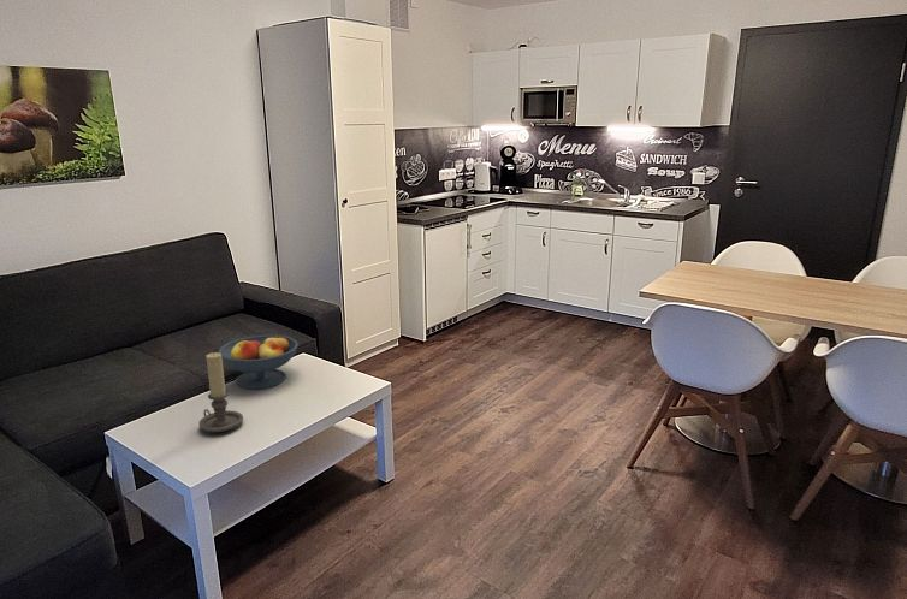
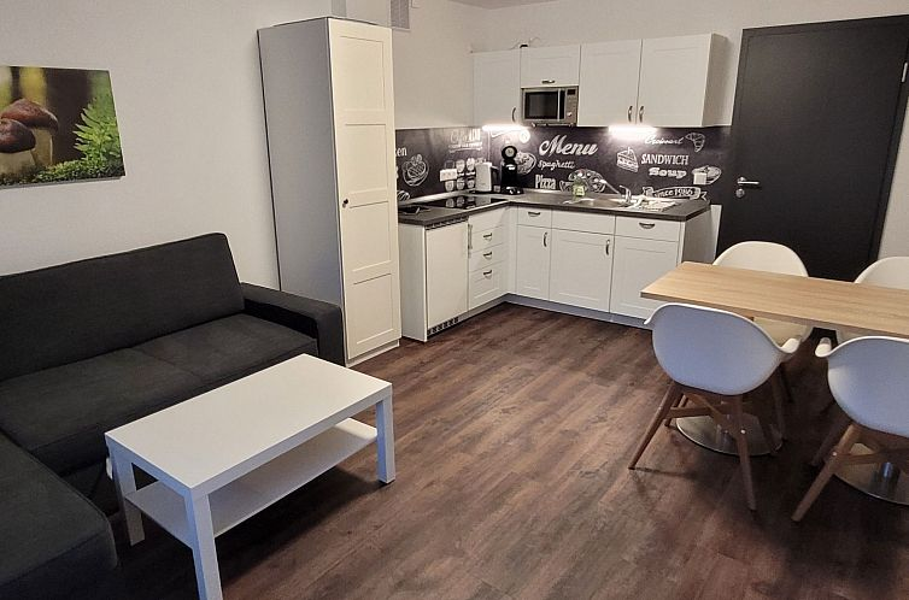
- fruit bowl [218,334,298,390]
- candle holder [197,351,244,433]
